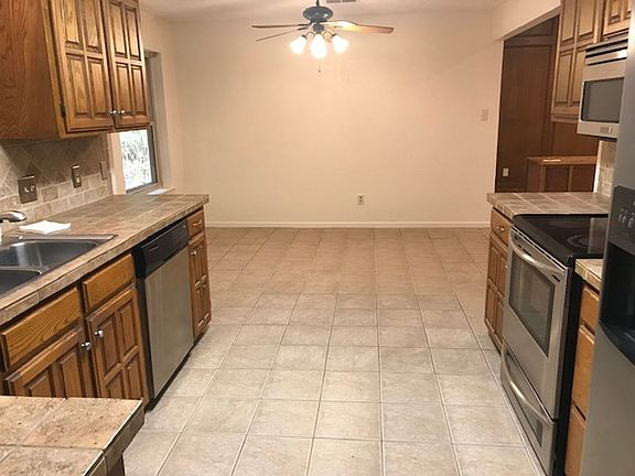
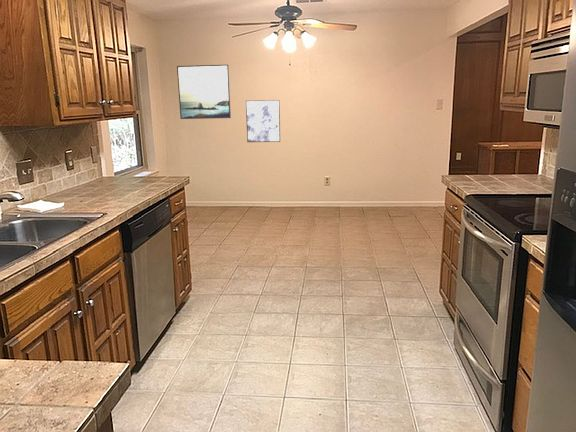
+ wall art [245,99,281,143]
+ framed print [176,64,232,120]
